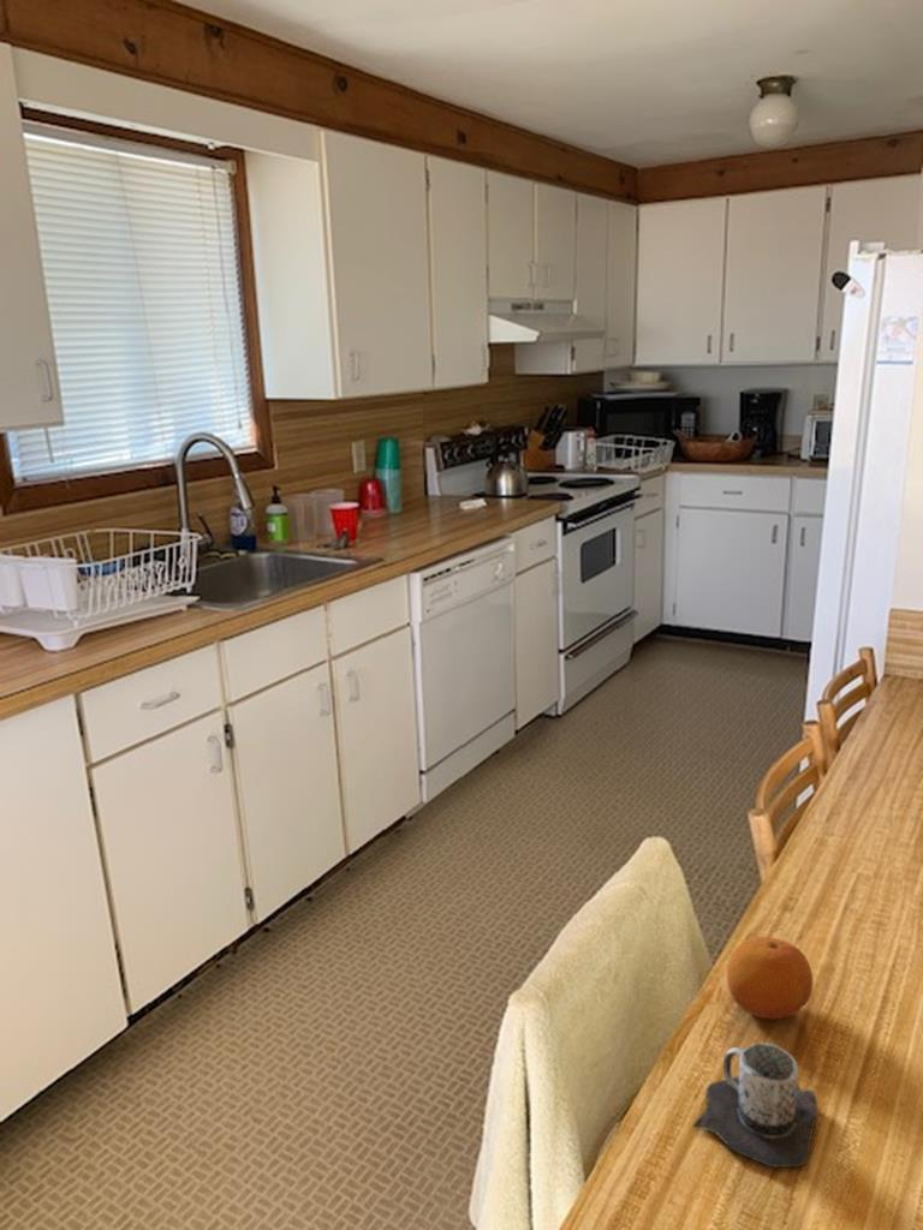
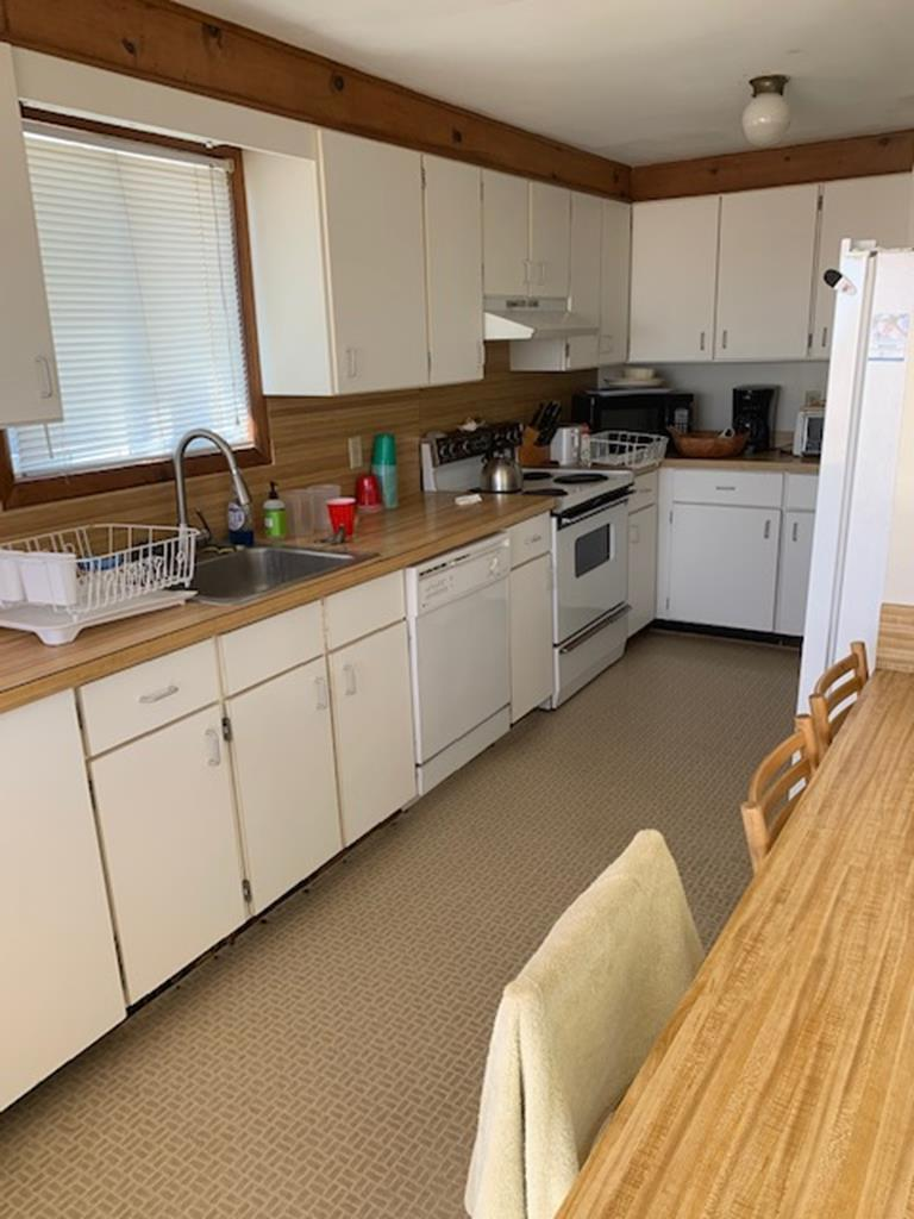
- fruit [726,936,814,1020]
- mug [692,1043,818,1168]
